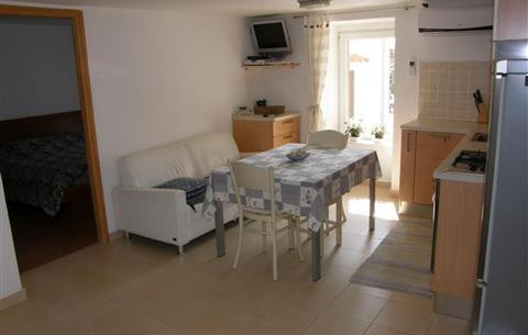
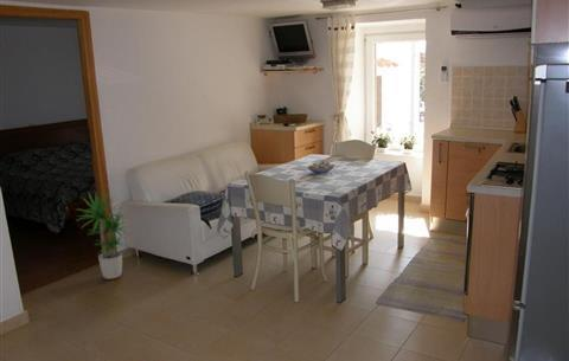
+ potted plant [76,191,133,281]
